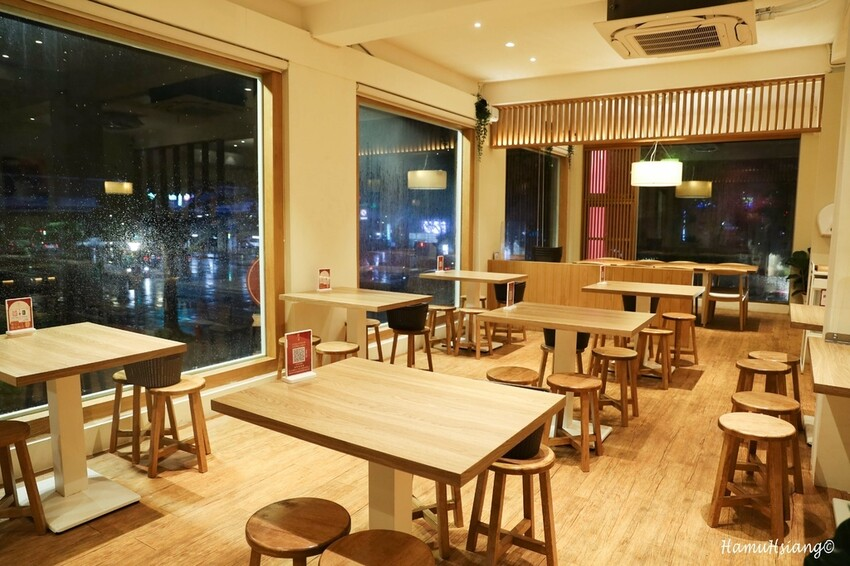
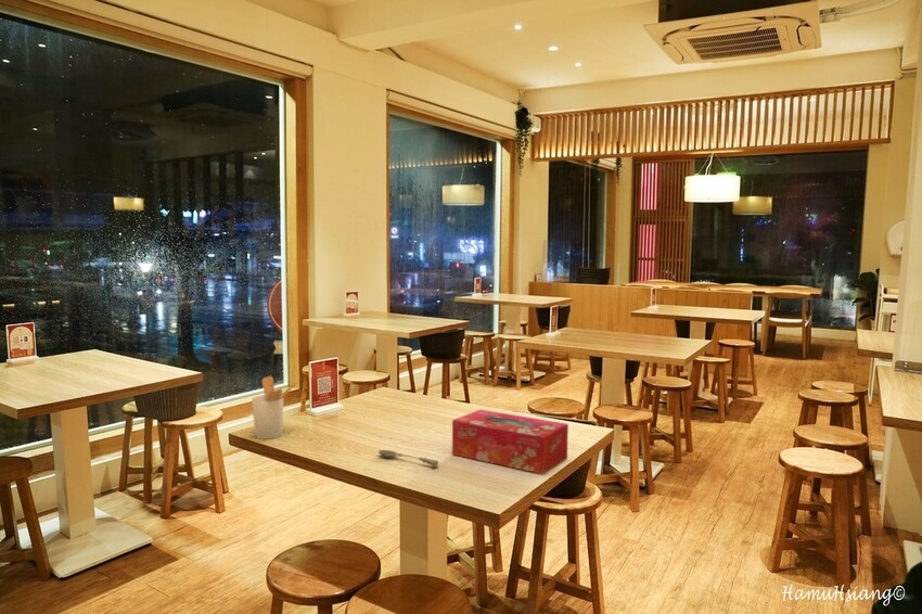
+ utensil holder [251,375,299,440]
+ soupspoon [377,449,439,469]
+ tissue box [451,408,569,475]
